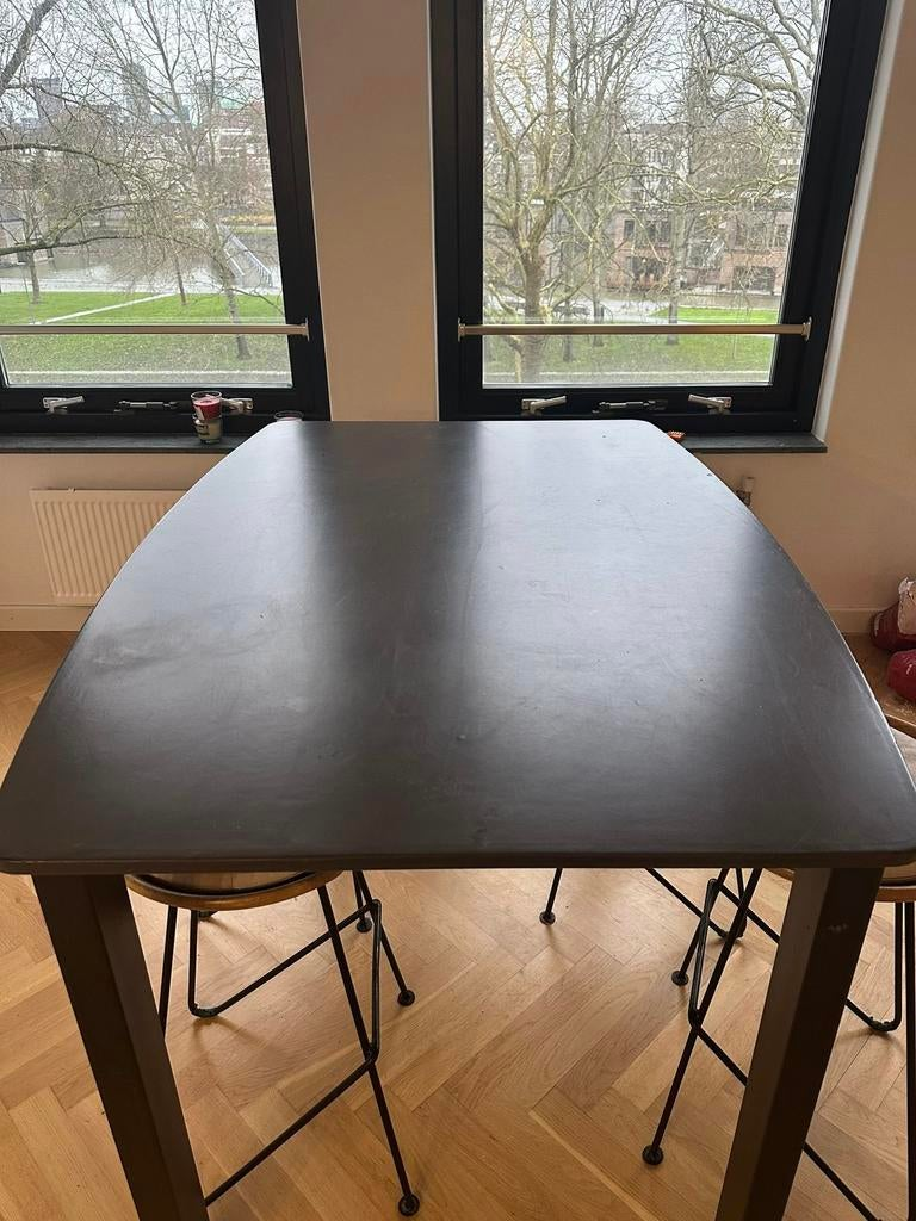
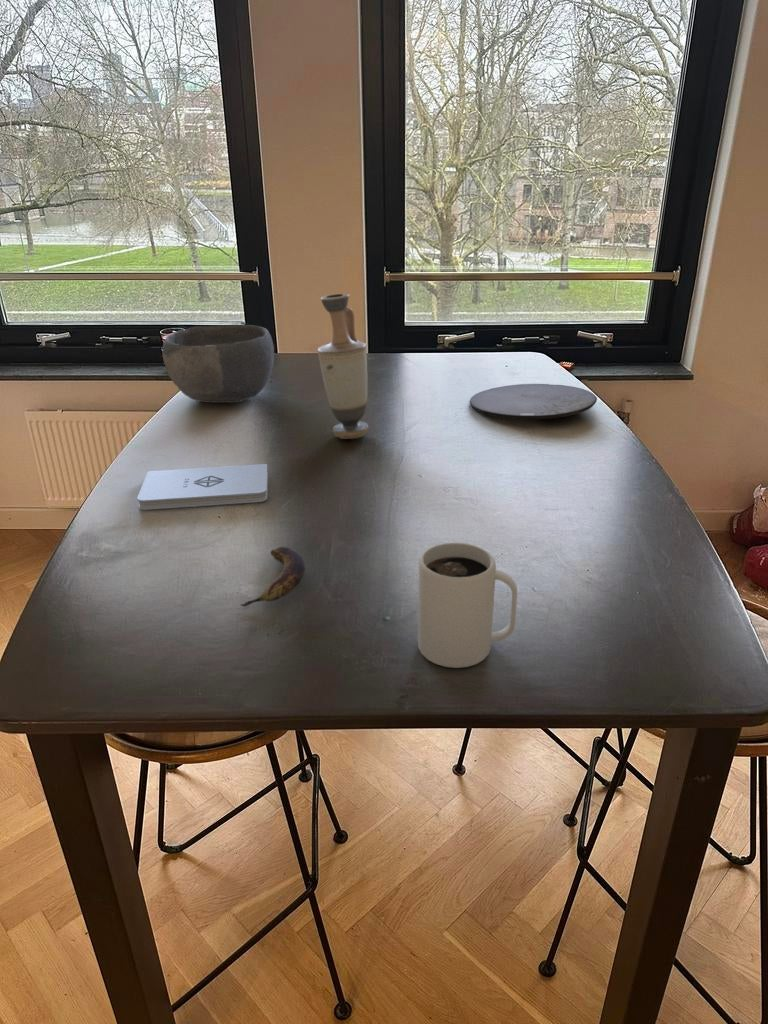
+ mug [417,542,518,669]
+ notepad [136,463,269,511]
+ bowl [162,324,275,404]
+ plate [469,383,598,420]
+ banana [240,546,306,608]
+ vase [317,292,370,440]
